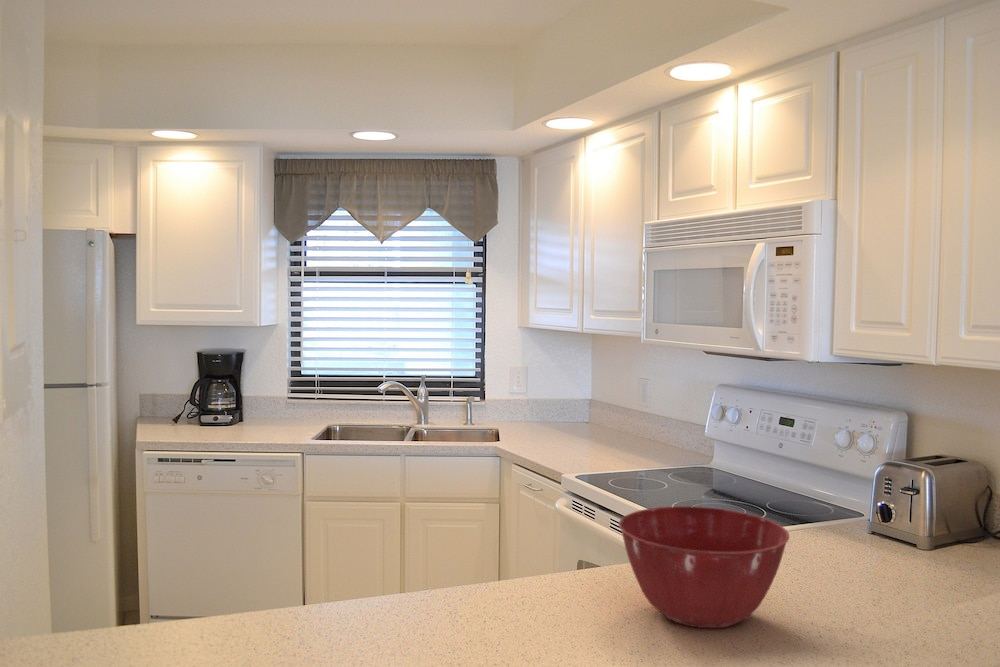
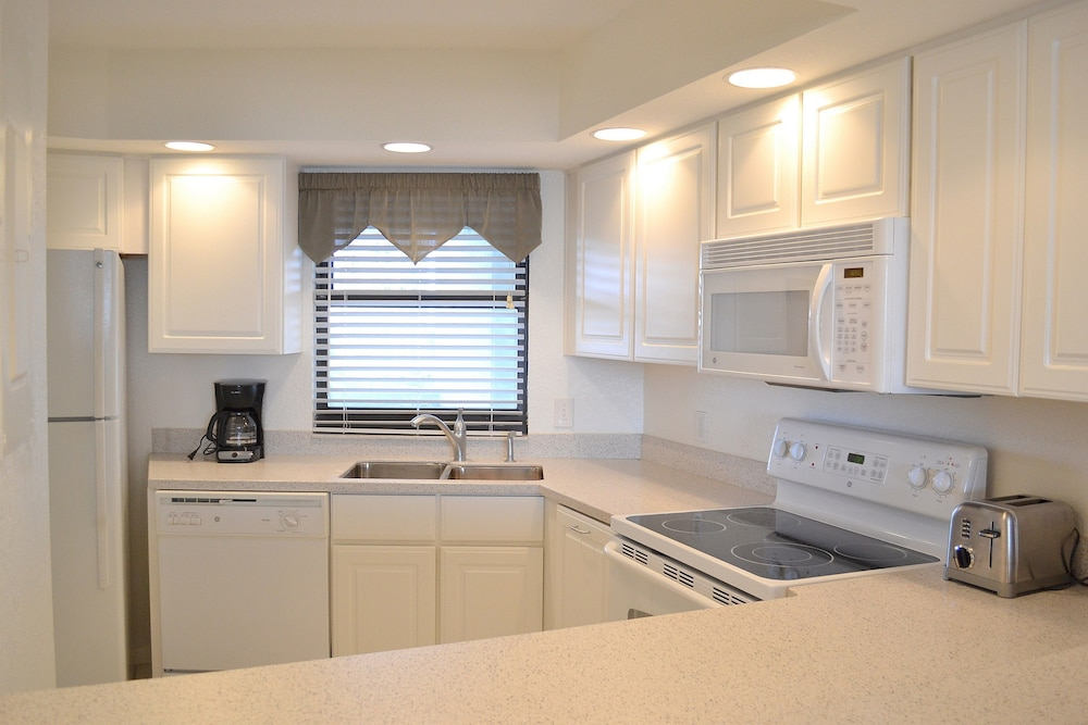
- mixing bowl [618,505,790,629]
